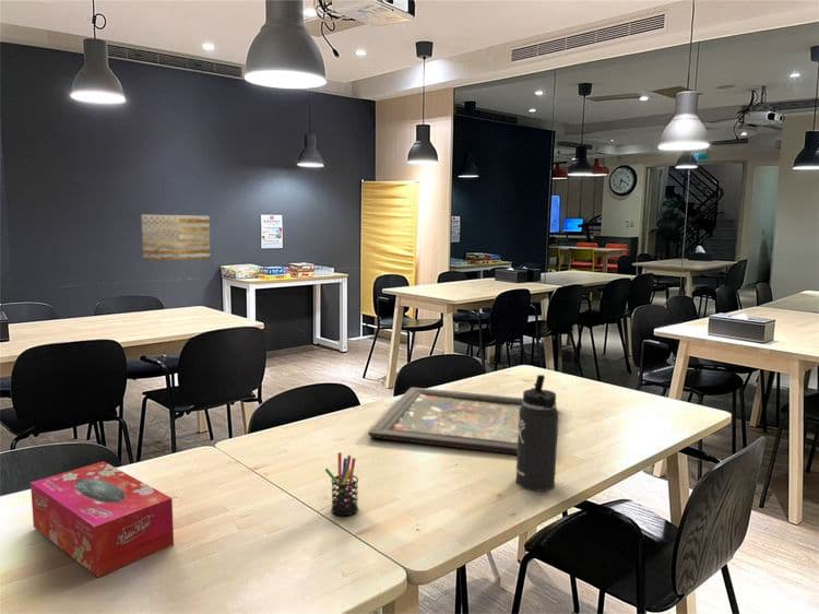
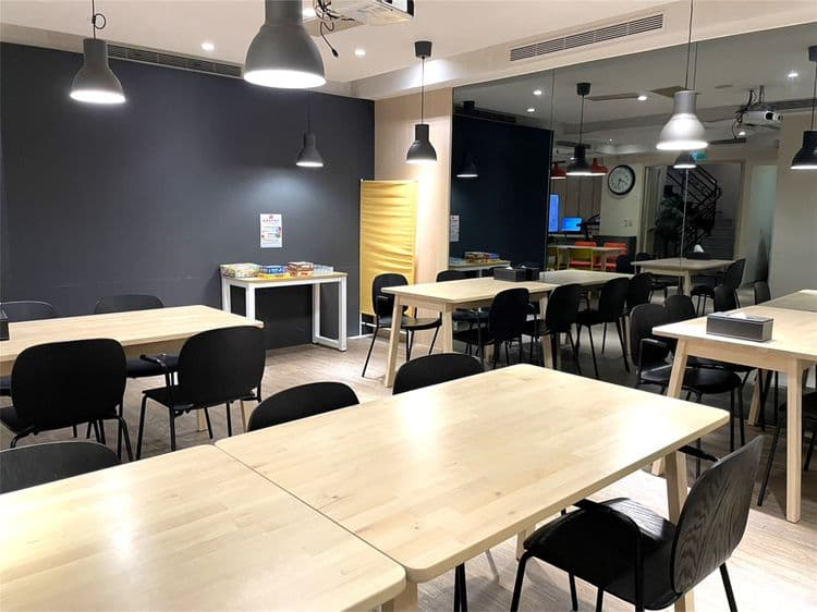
- board game [367,386,558,456]
- tissue box [29,460,175,579]
- pen holder [324,451,359,517]
- thermos bottle [515,374,559,493]
- wall art [140,213,212,261]
